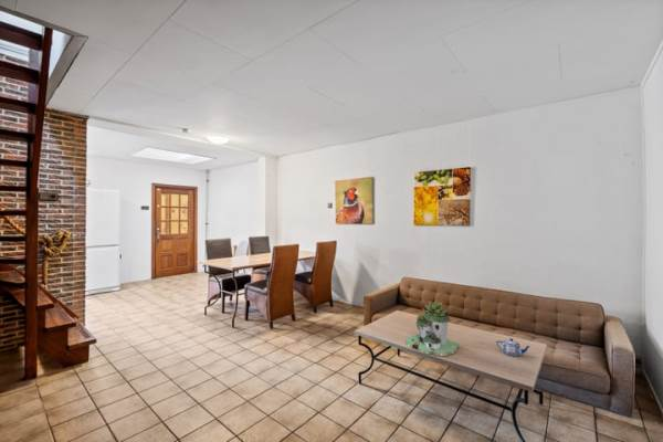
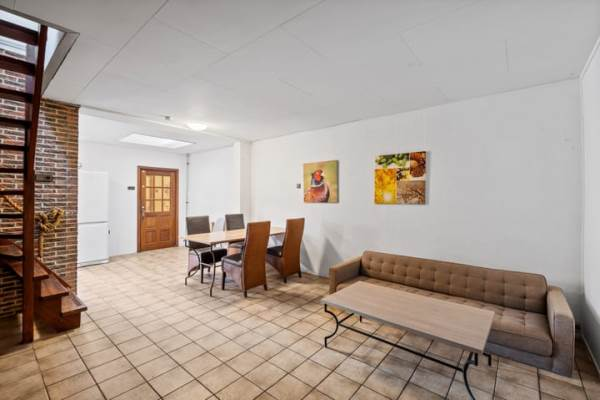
- teapot [495,337,532,357]
- succulent planter [403,299,461,357]
